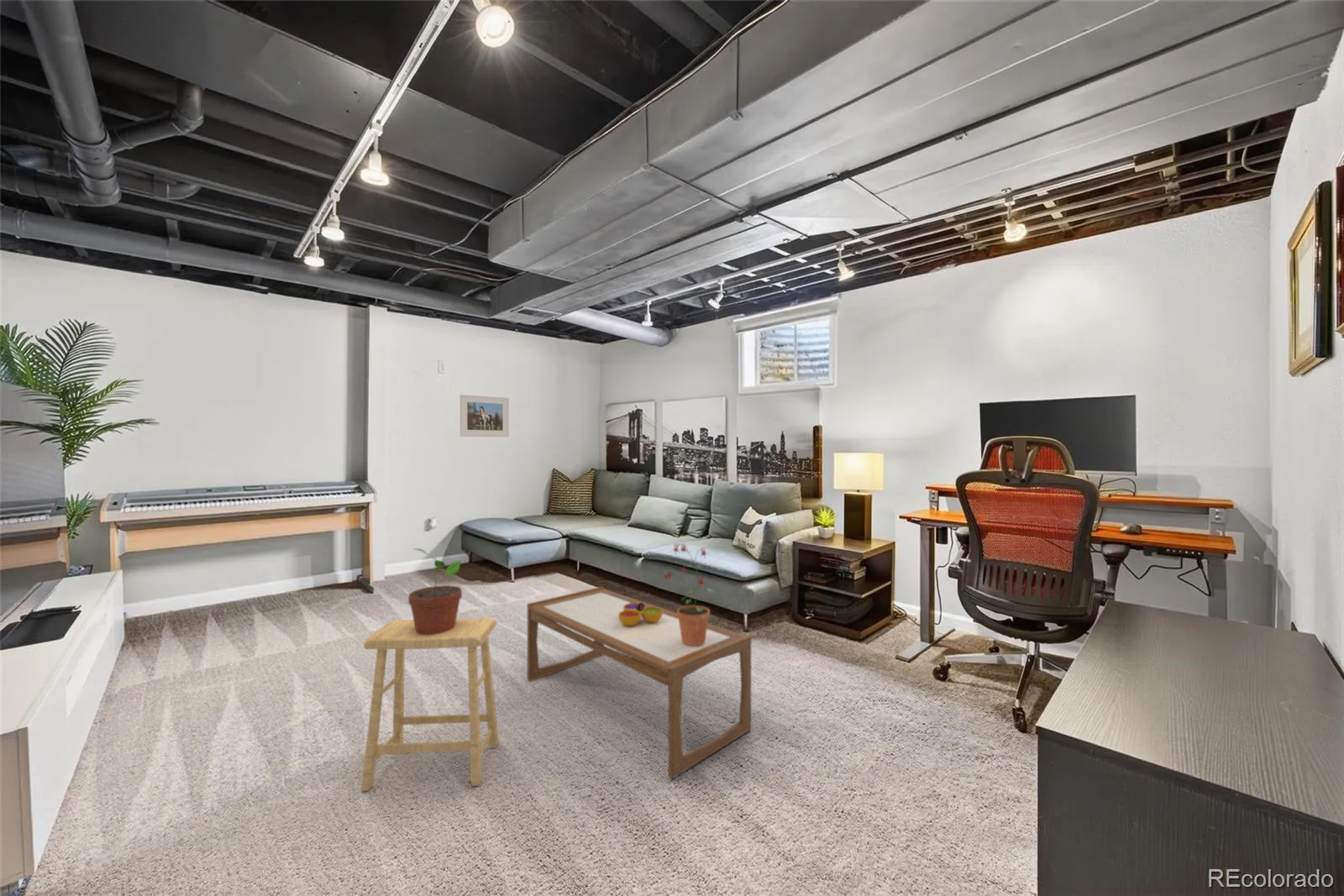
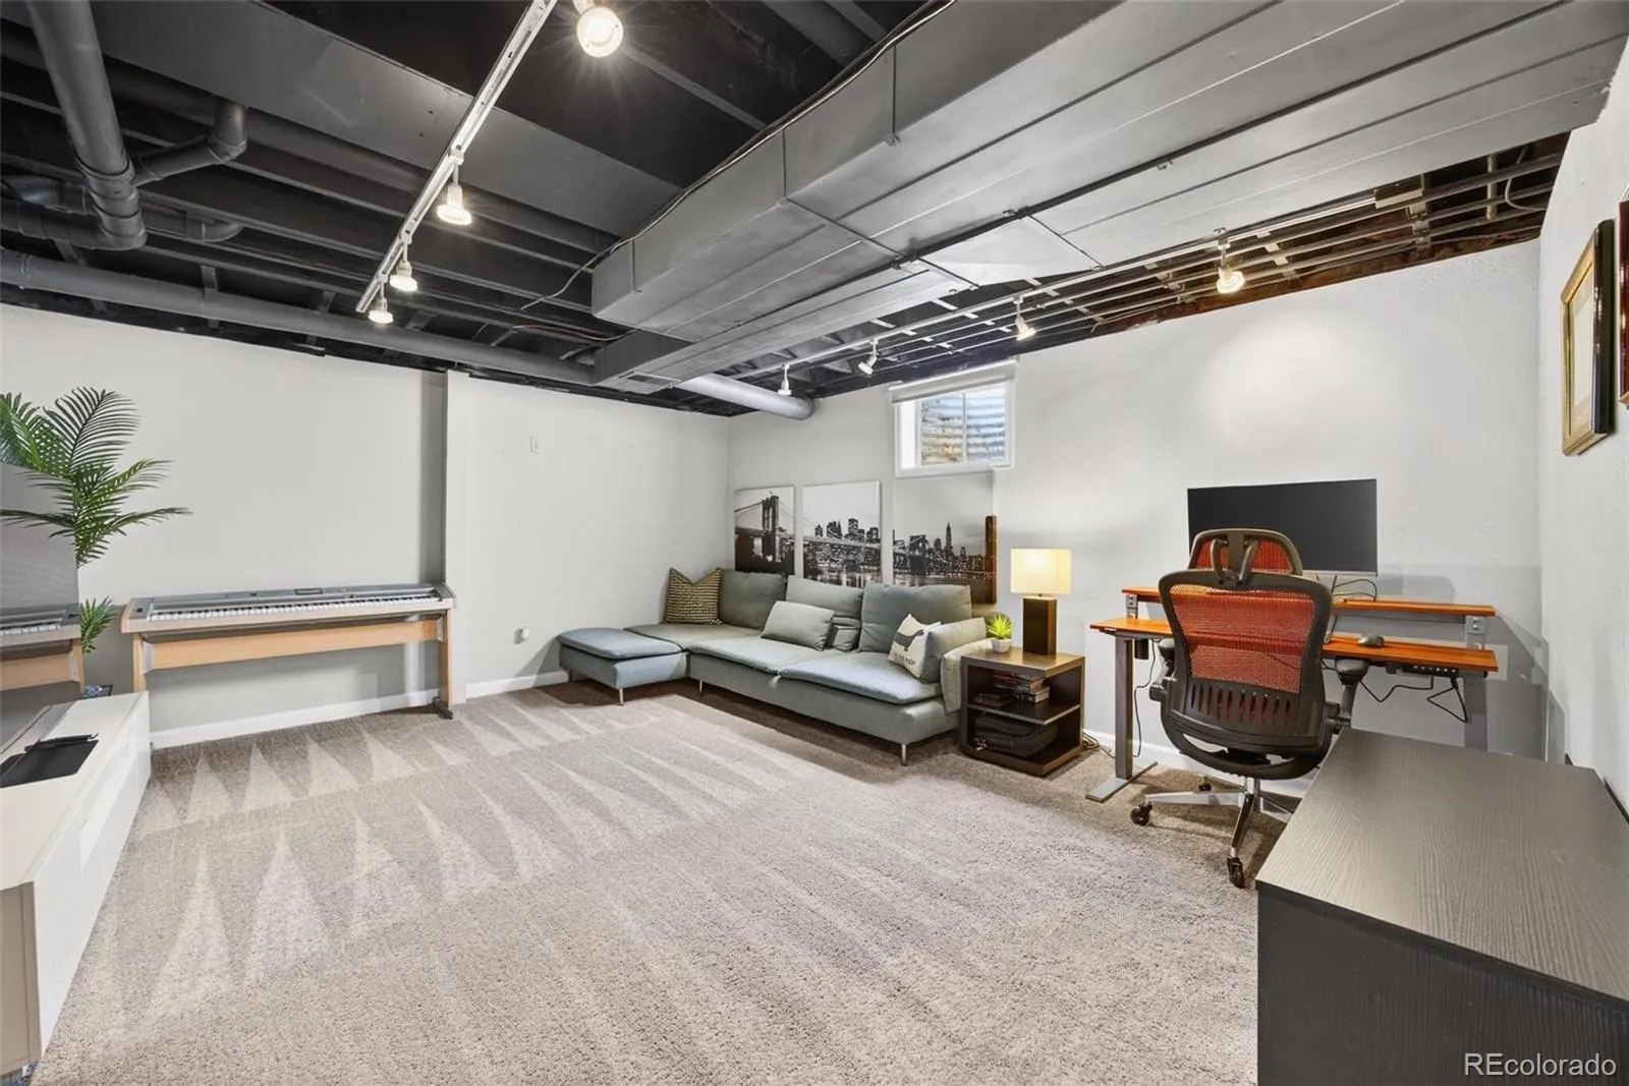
- potted plant [664,542,716,646]
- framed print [459,394,510,438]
- stool [360,617,500,792]
- potted plant [407,548,463,634]
- coffee table [527,585,752,779]
- decorative bowl [619,603,663,626]
